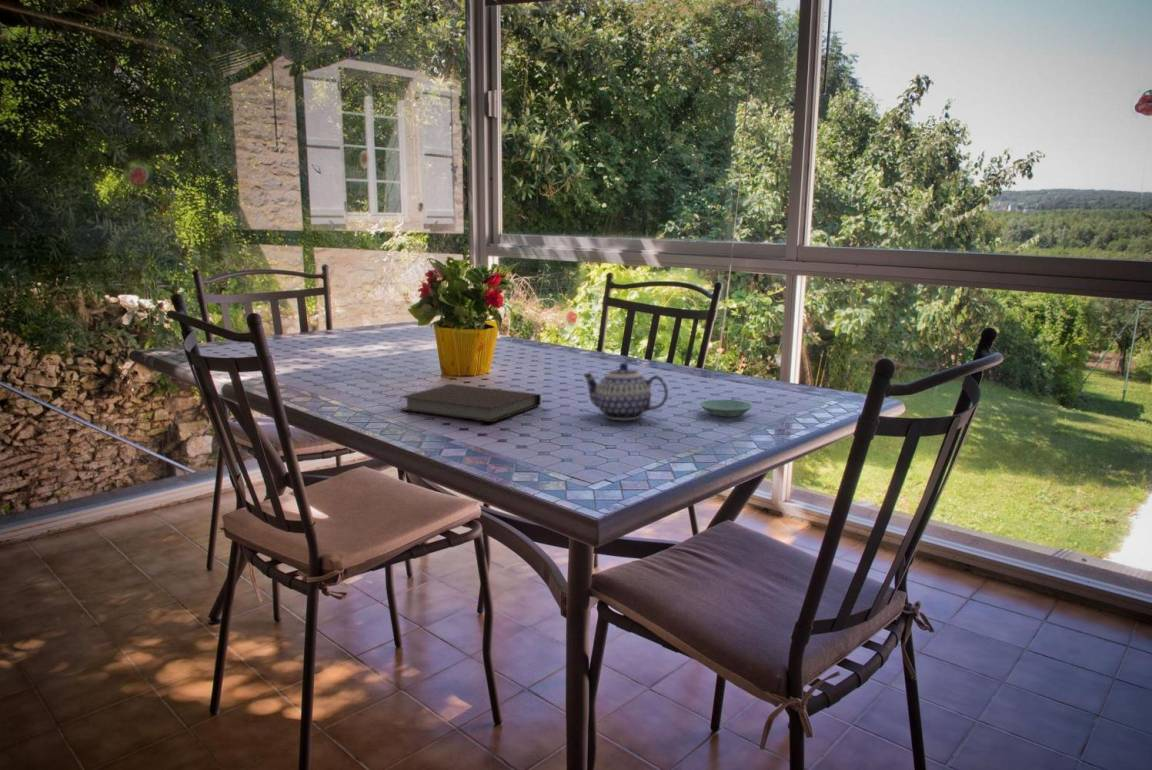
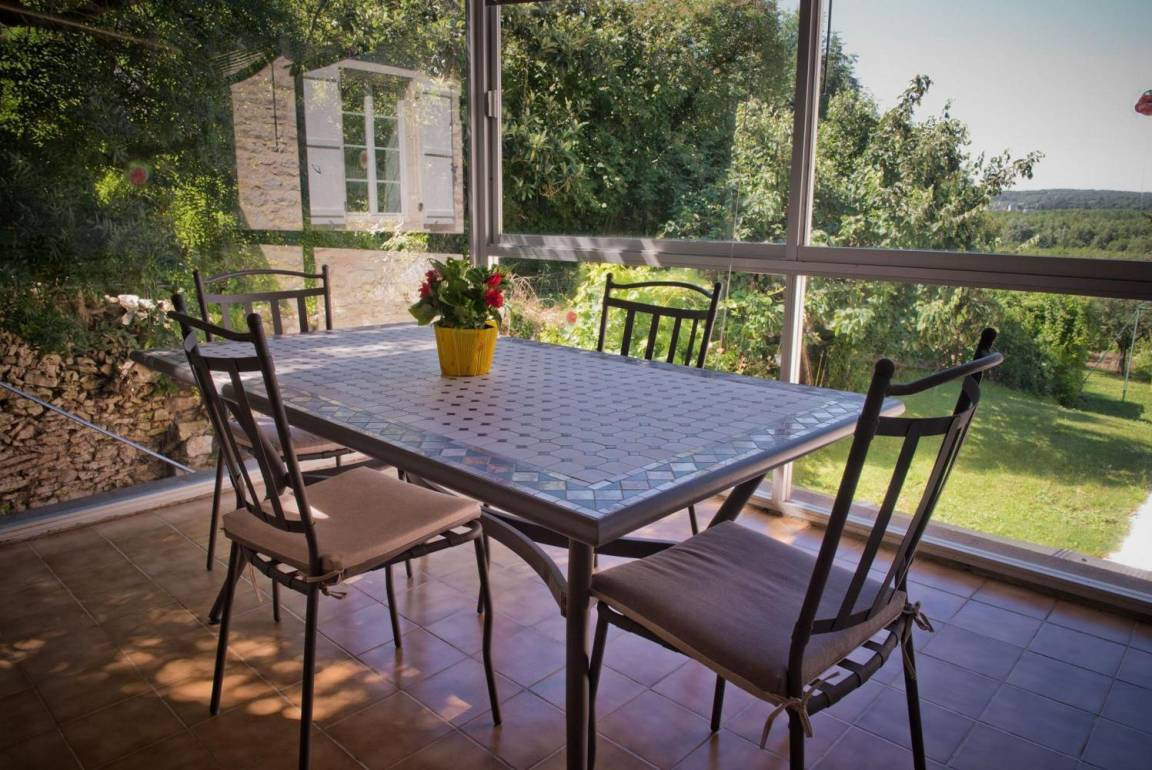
- saucer [699,399,754,418]
- teapot [582,362,669,421]
- notebook [399,383,542,423]
